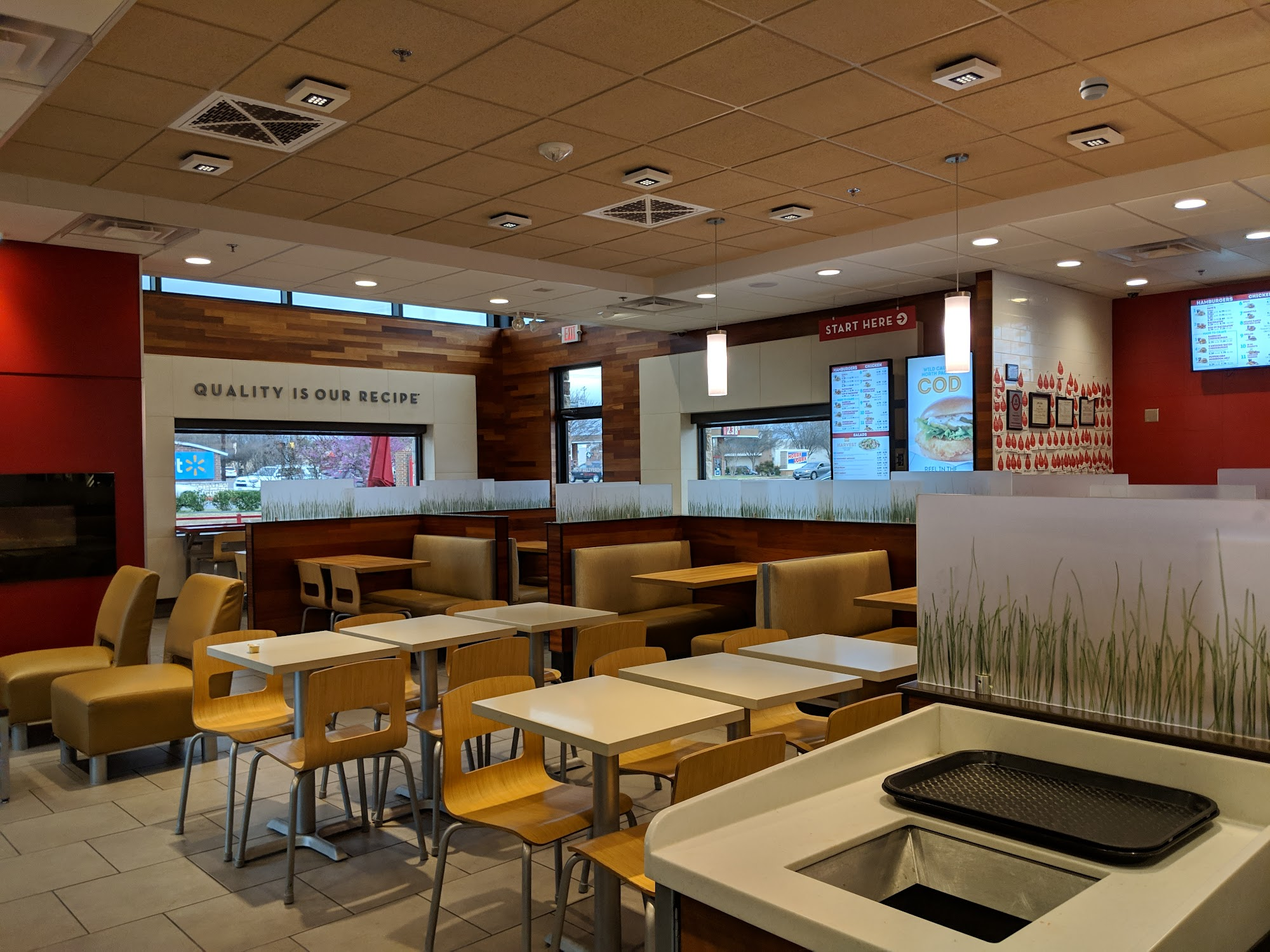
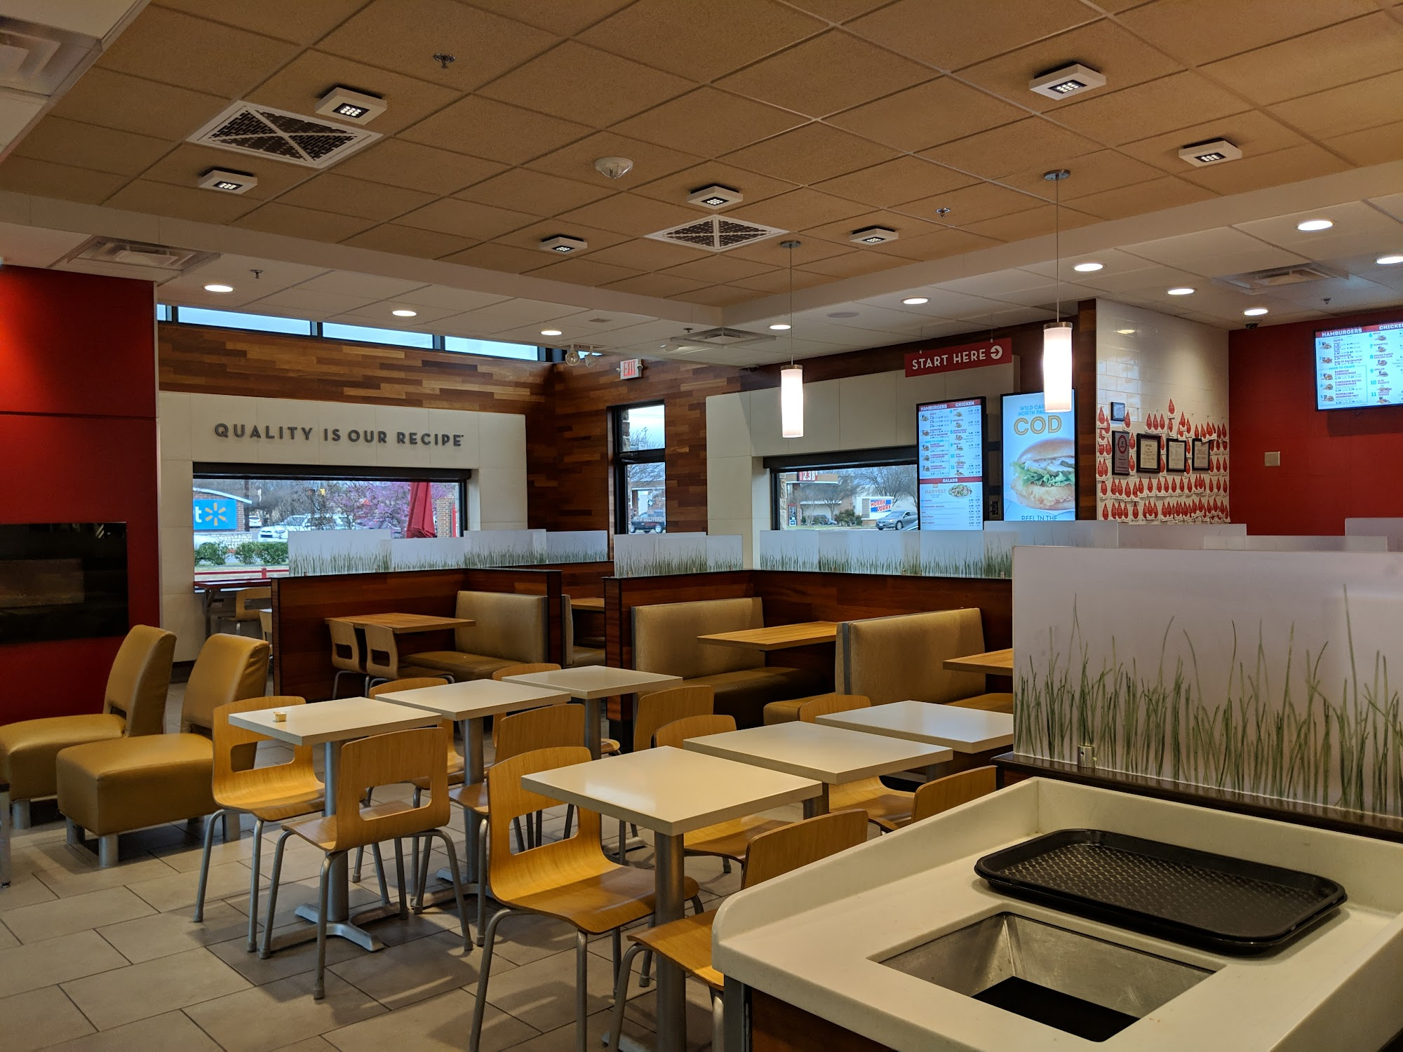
- smoke detector [1079,76,1109,101]
